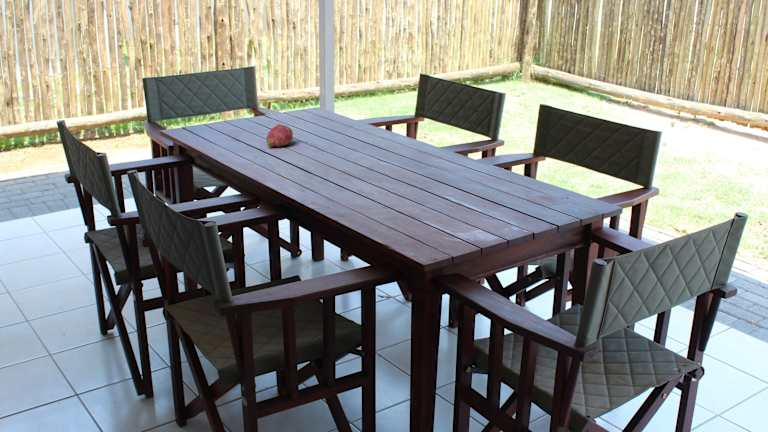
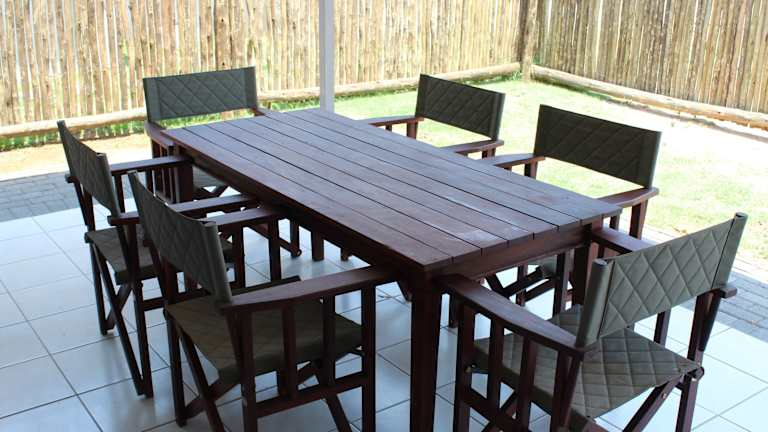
- fruit [266,123,294,148]
